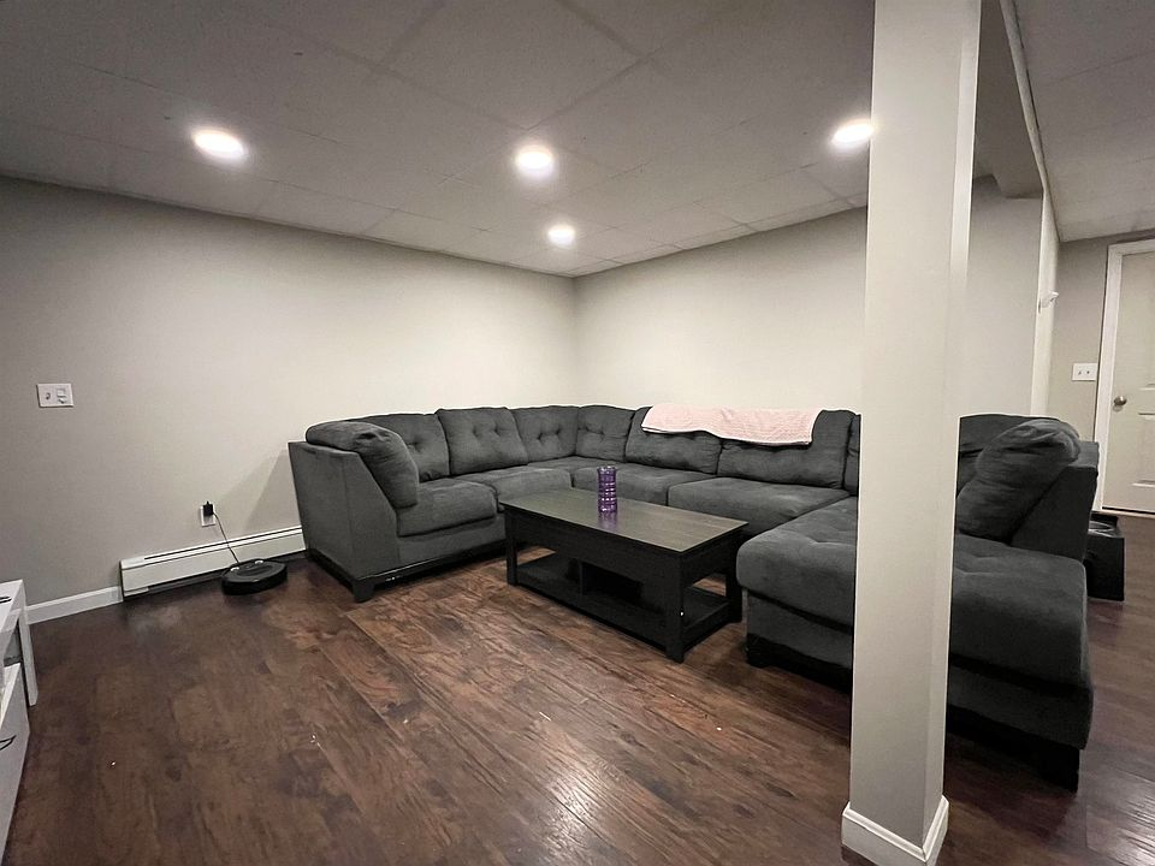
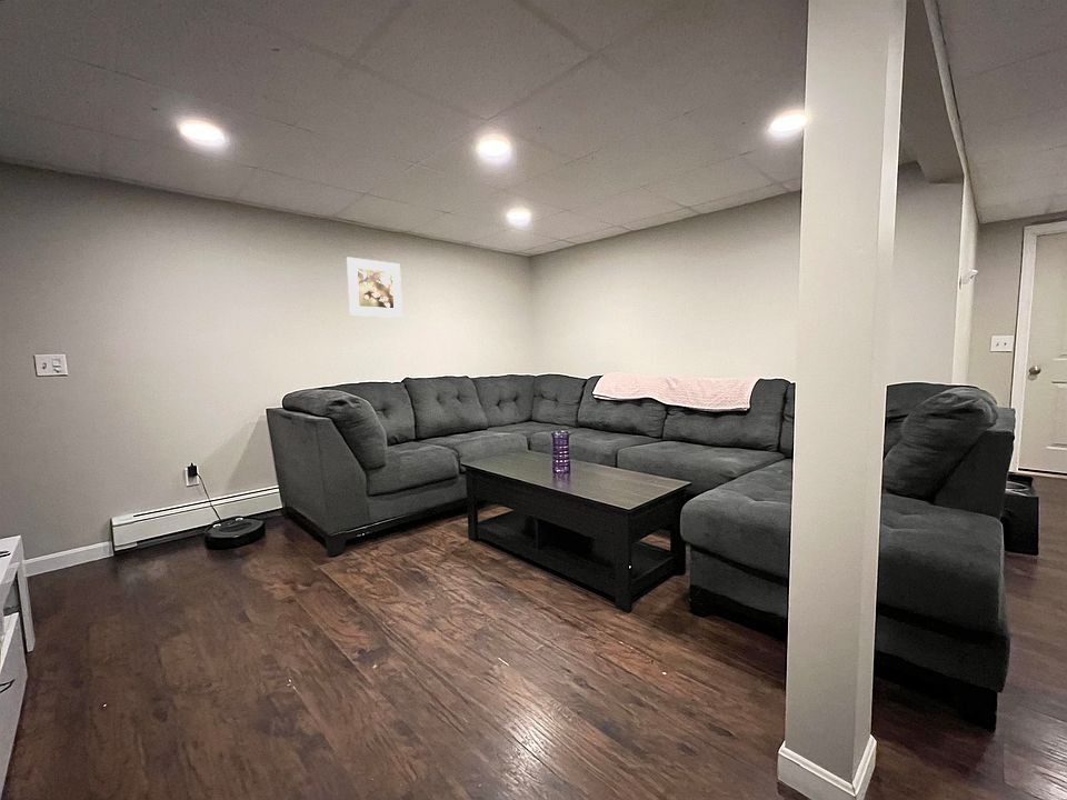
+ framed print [346,257,403,319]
